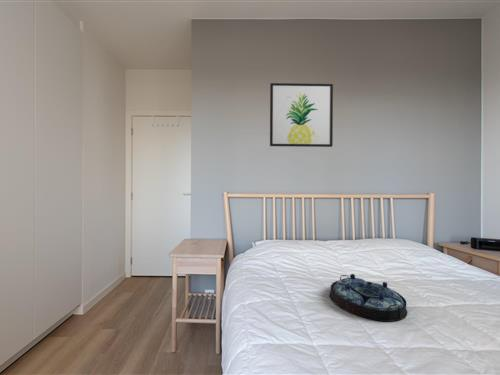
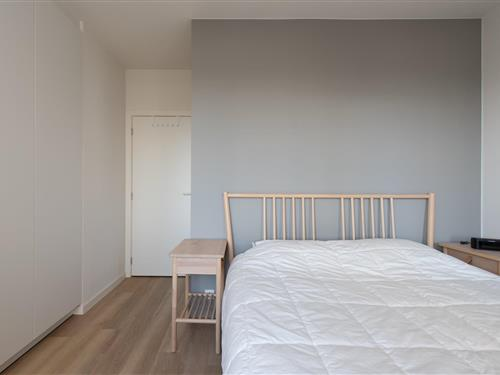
- serving tray [328,273,408,323]
- wall art [269,82,334,148]
